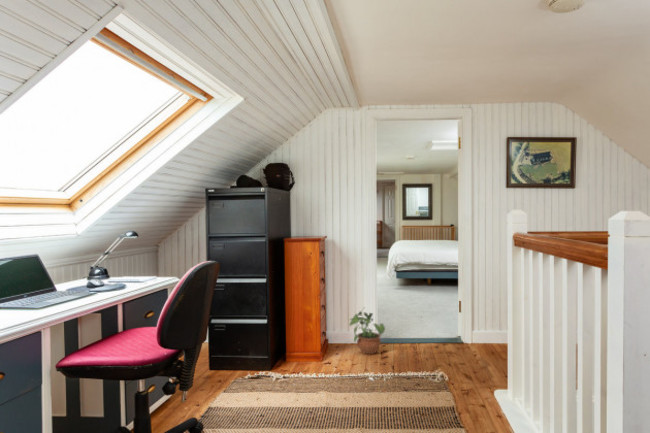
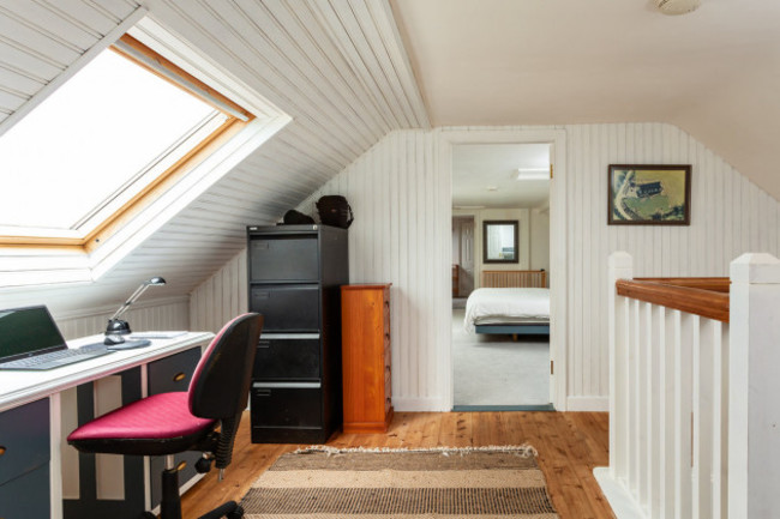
- potted plant [348,307,386,355]
